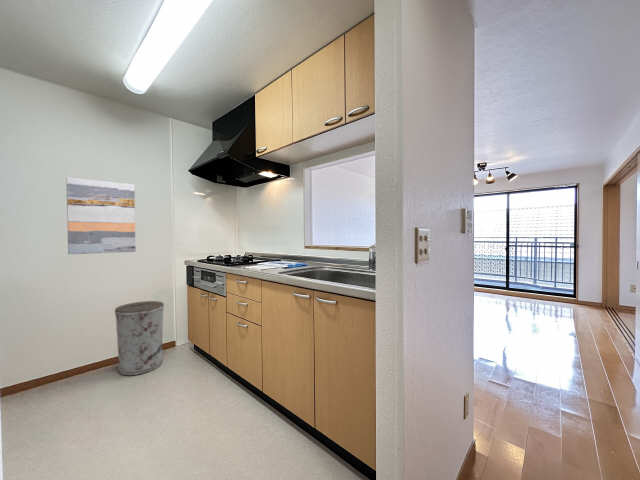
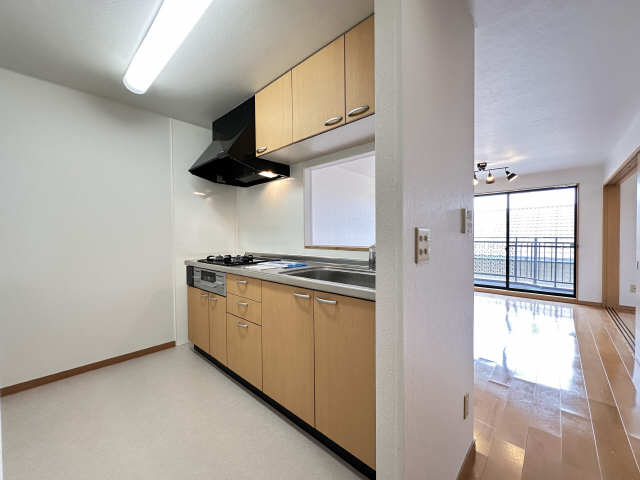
- wall art [65,176,137,255]
- trash can [114,300,165,376]
